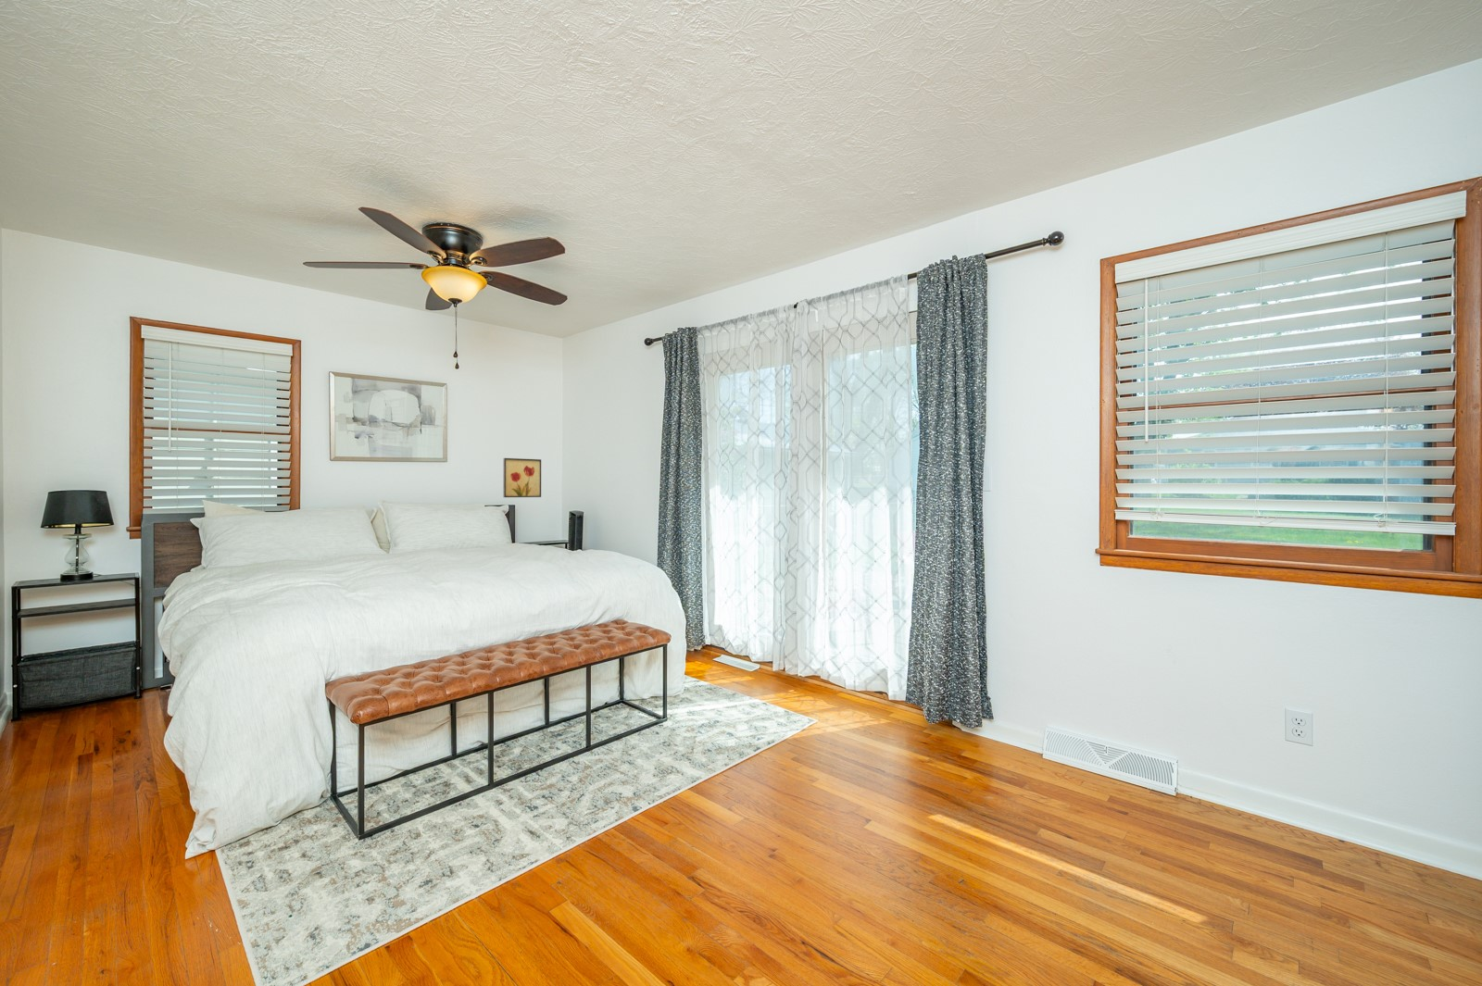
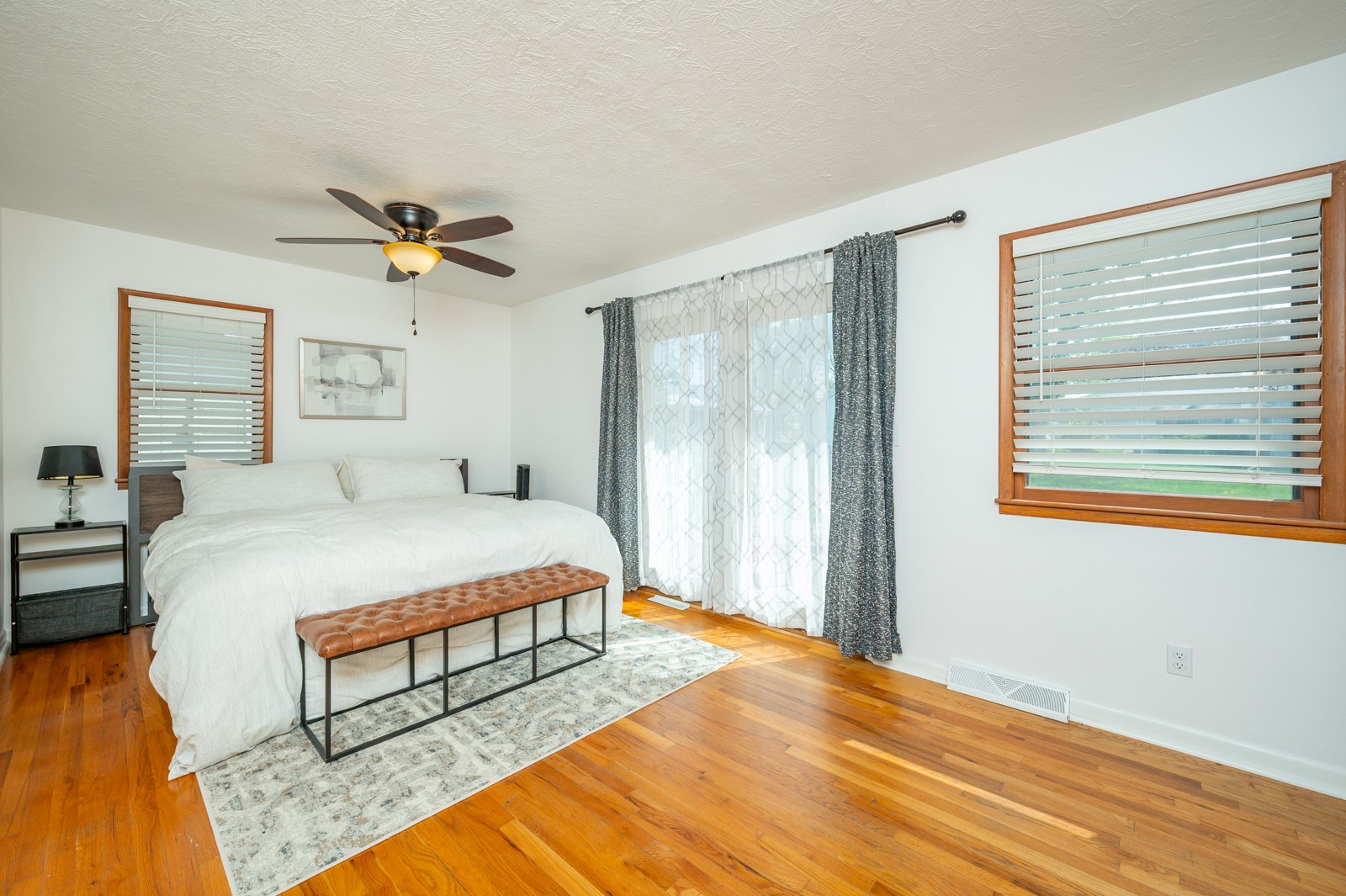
- wall art [503,458,542,499]
